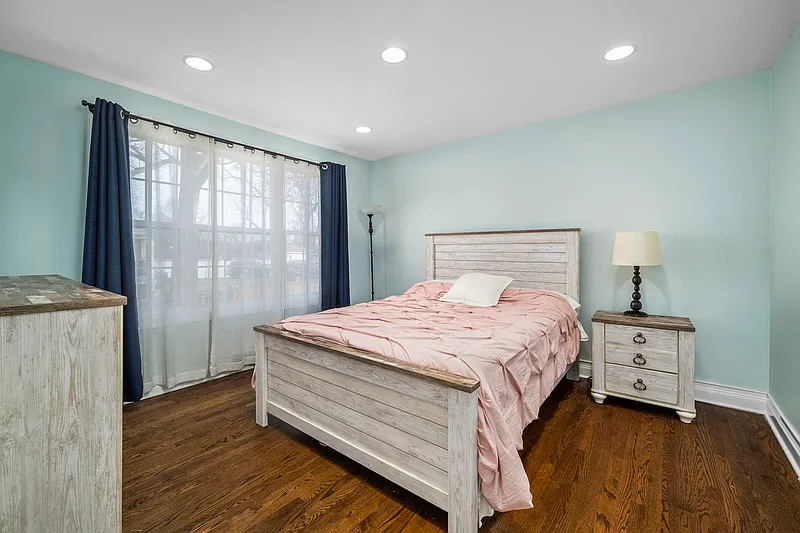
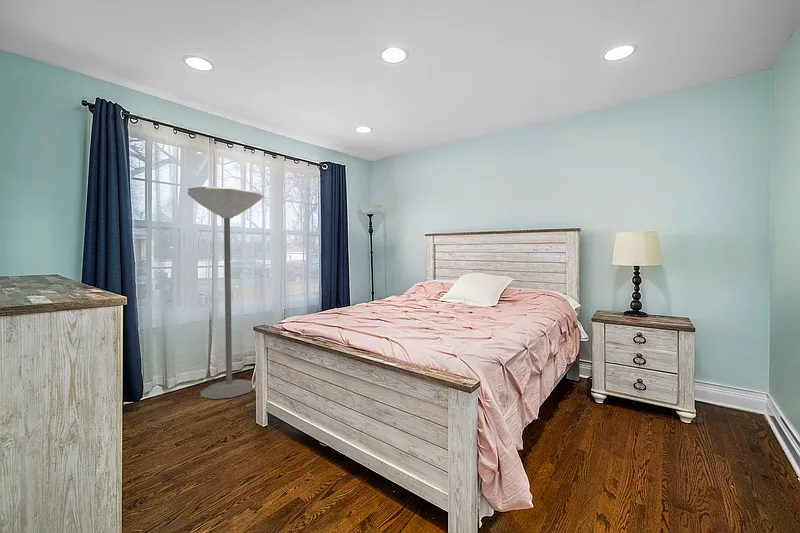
+ floor lamp [187,185,265,400]
